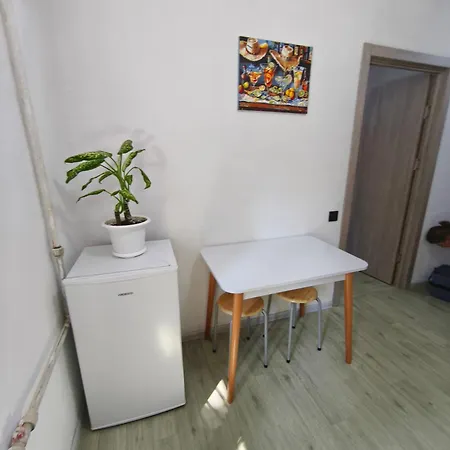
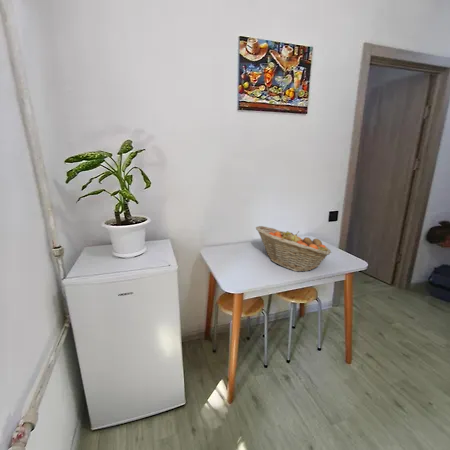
+ fruit basket [255,225,332,273]
